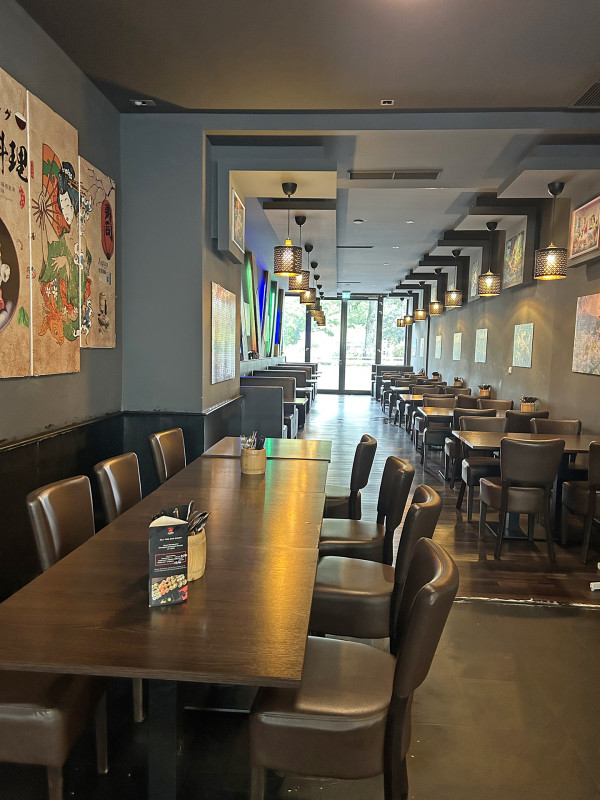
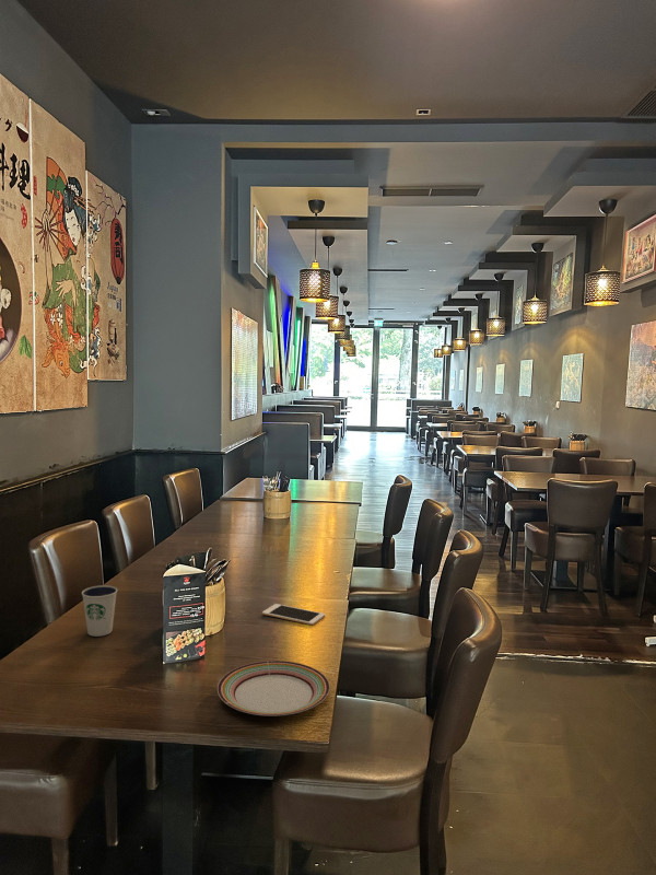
+ dixie cup [81,584,118,638]
+ cell phone [261,603,326,626]
+ plate [216,660,331,716]
